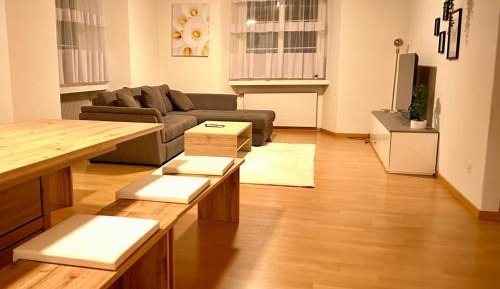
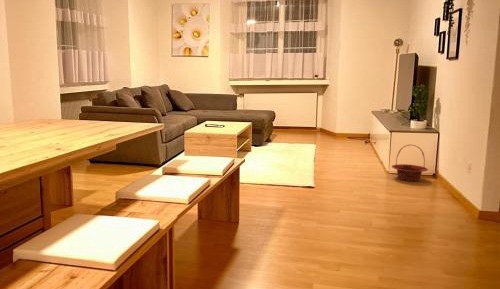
+ basket [391,144,429,182]
